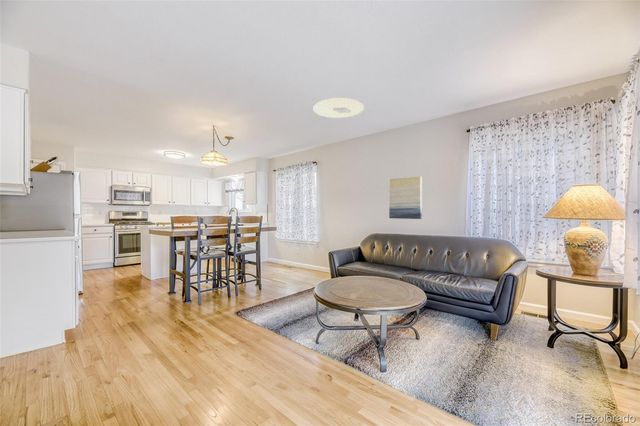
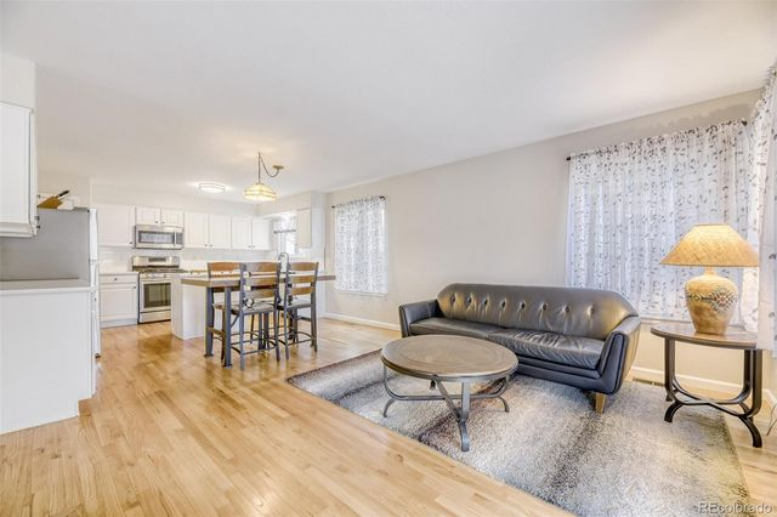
- ceiling light [312,97,365,119]
- wall art [388,176,423,220]
